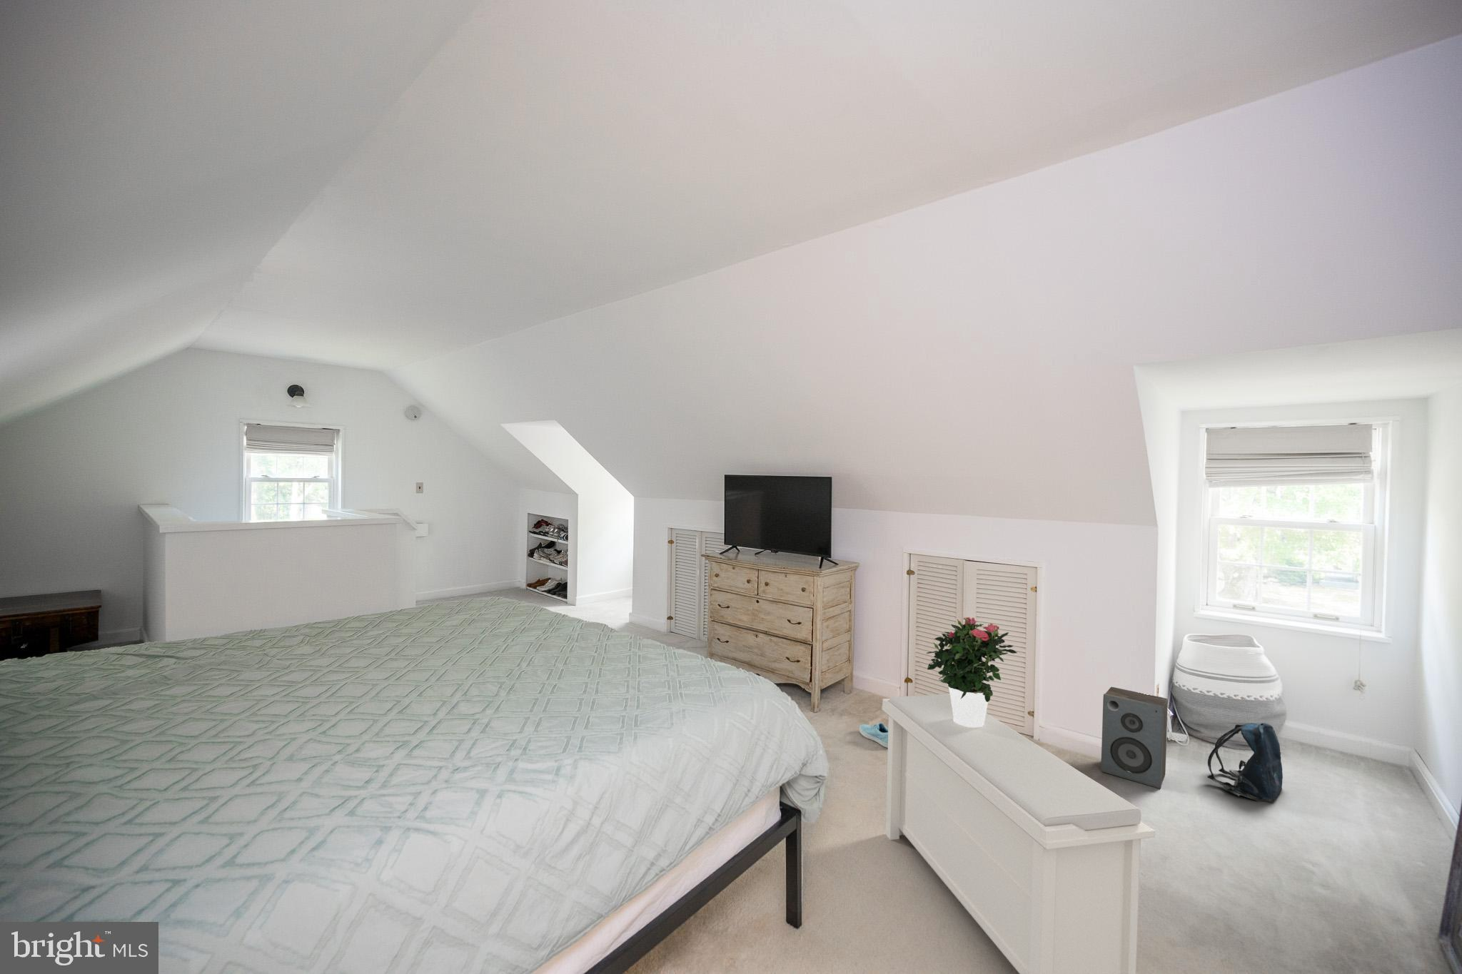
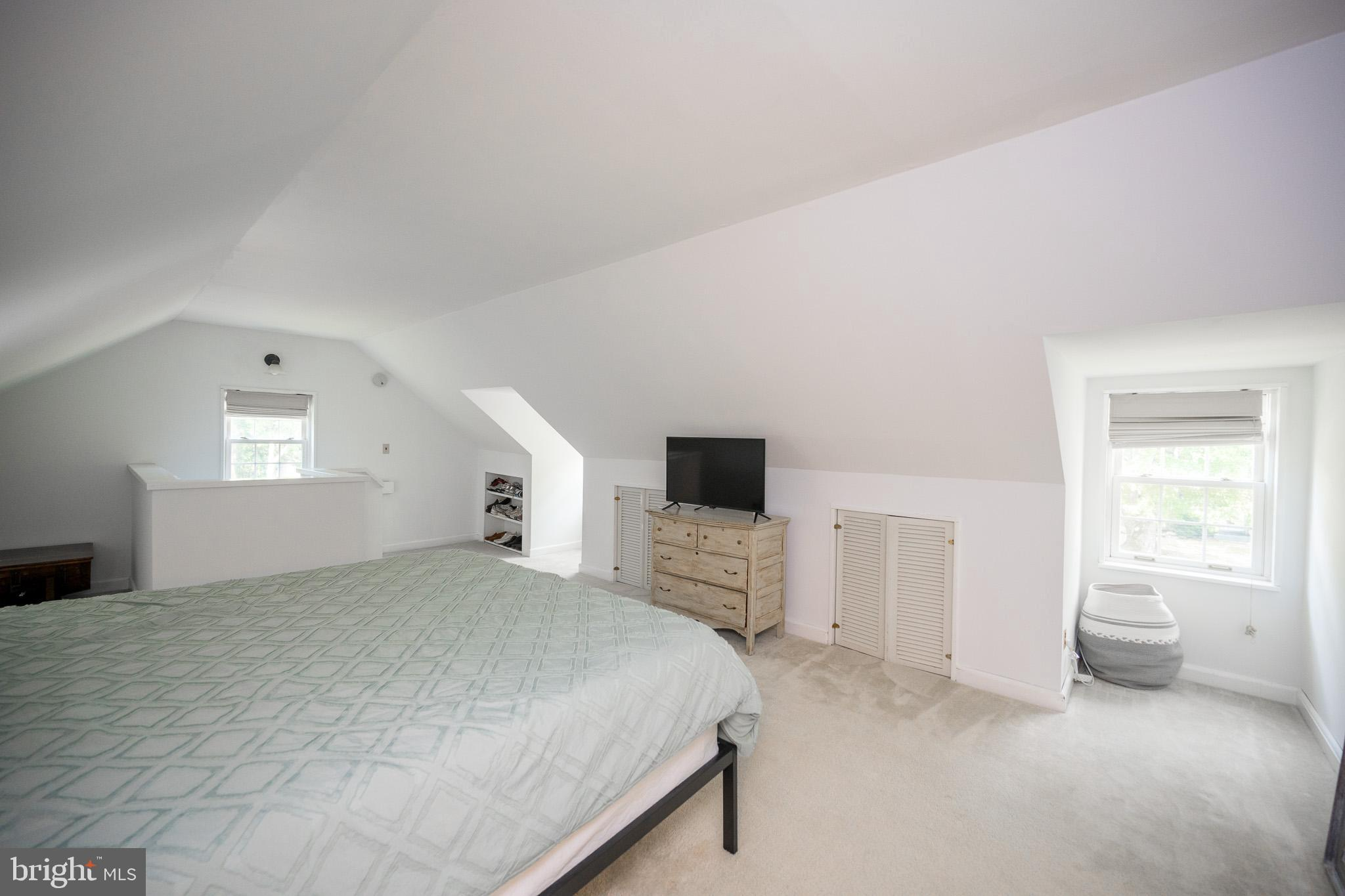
- speaker [1100,686,1169,789]
- potted flower [926,616,1019,728]
- sneaker [859,722,888,749]
- bench [882,694,1155,974]
- backpack [1207,722,1284,803]
